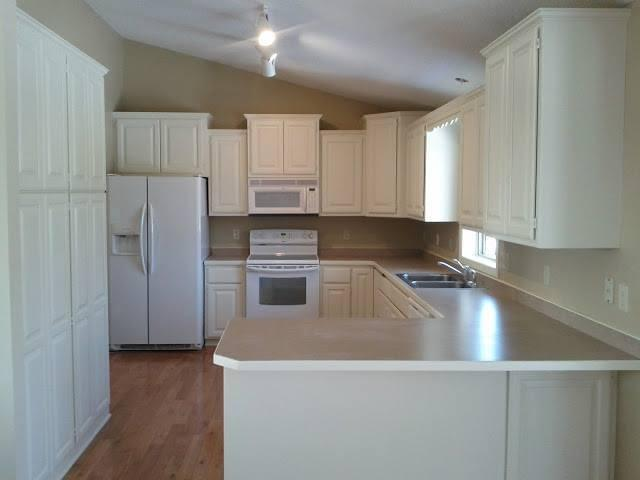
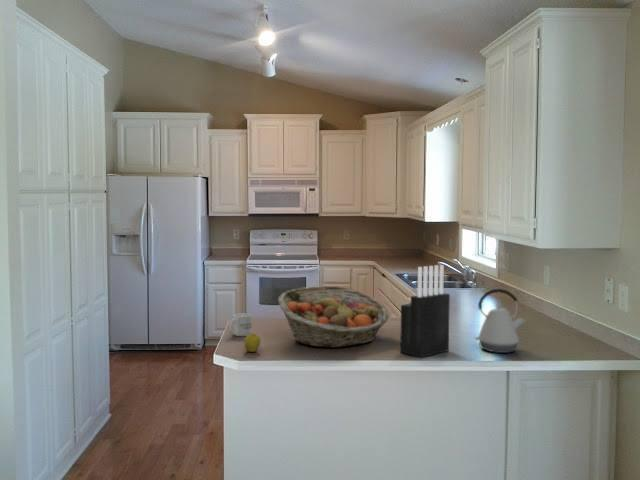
+ mug [228,312,253,337]
+ fruit basket [277,285,390,348]
+ apple [244,333,262,353]
+ knife block [399,264,451,359]
+ kettle [474,288,526,354]
